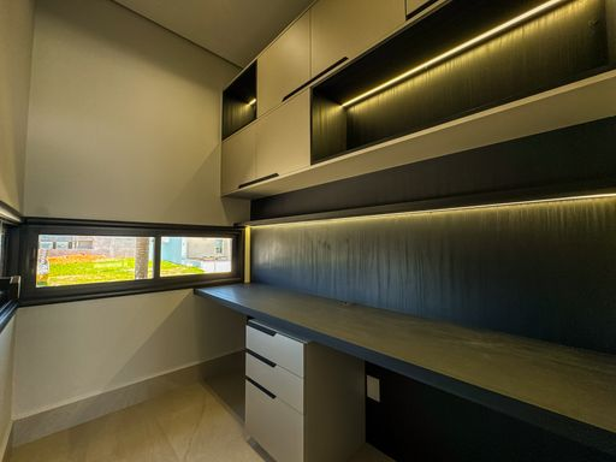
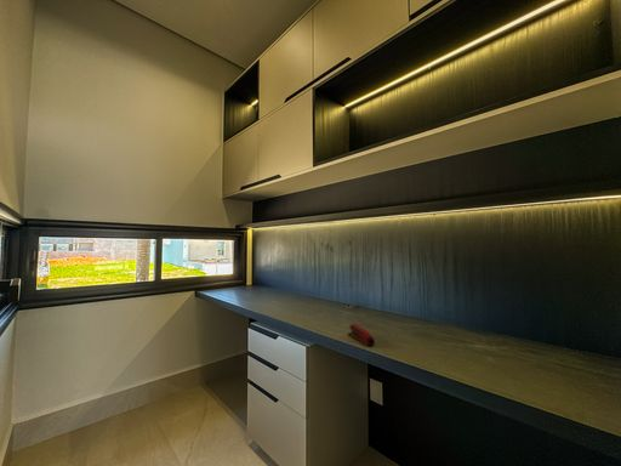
+ stapler [347,323,376,347]
